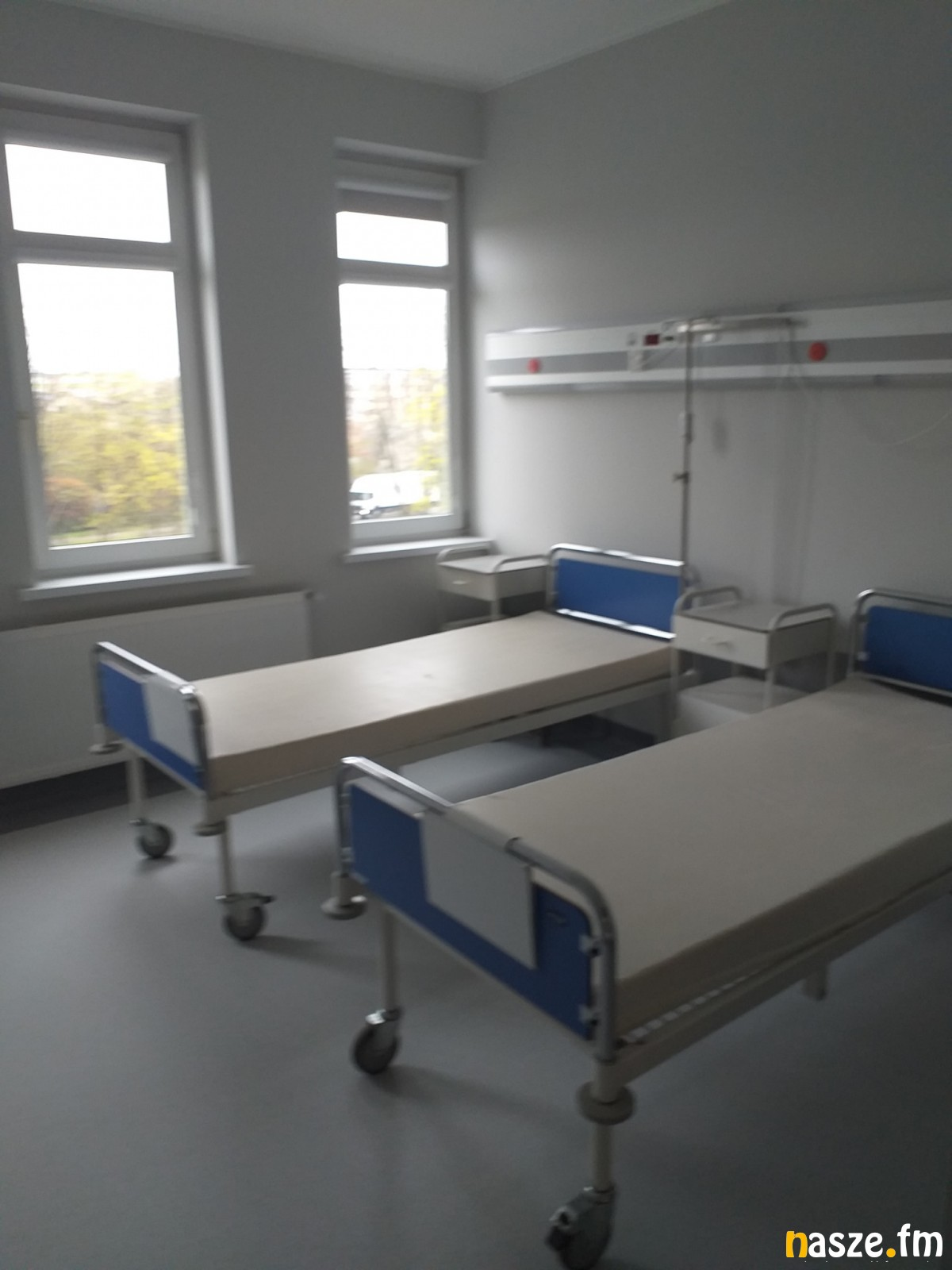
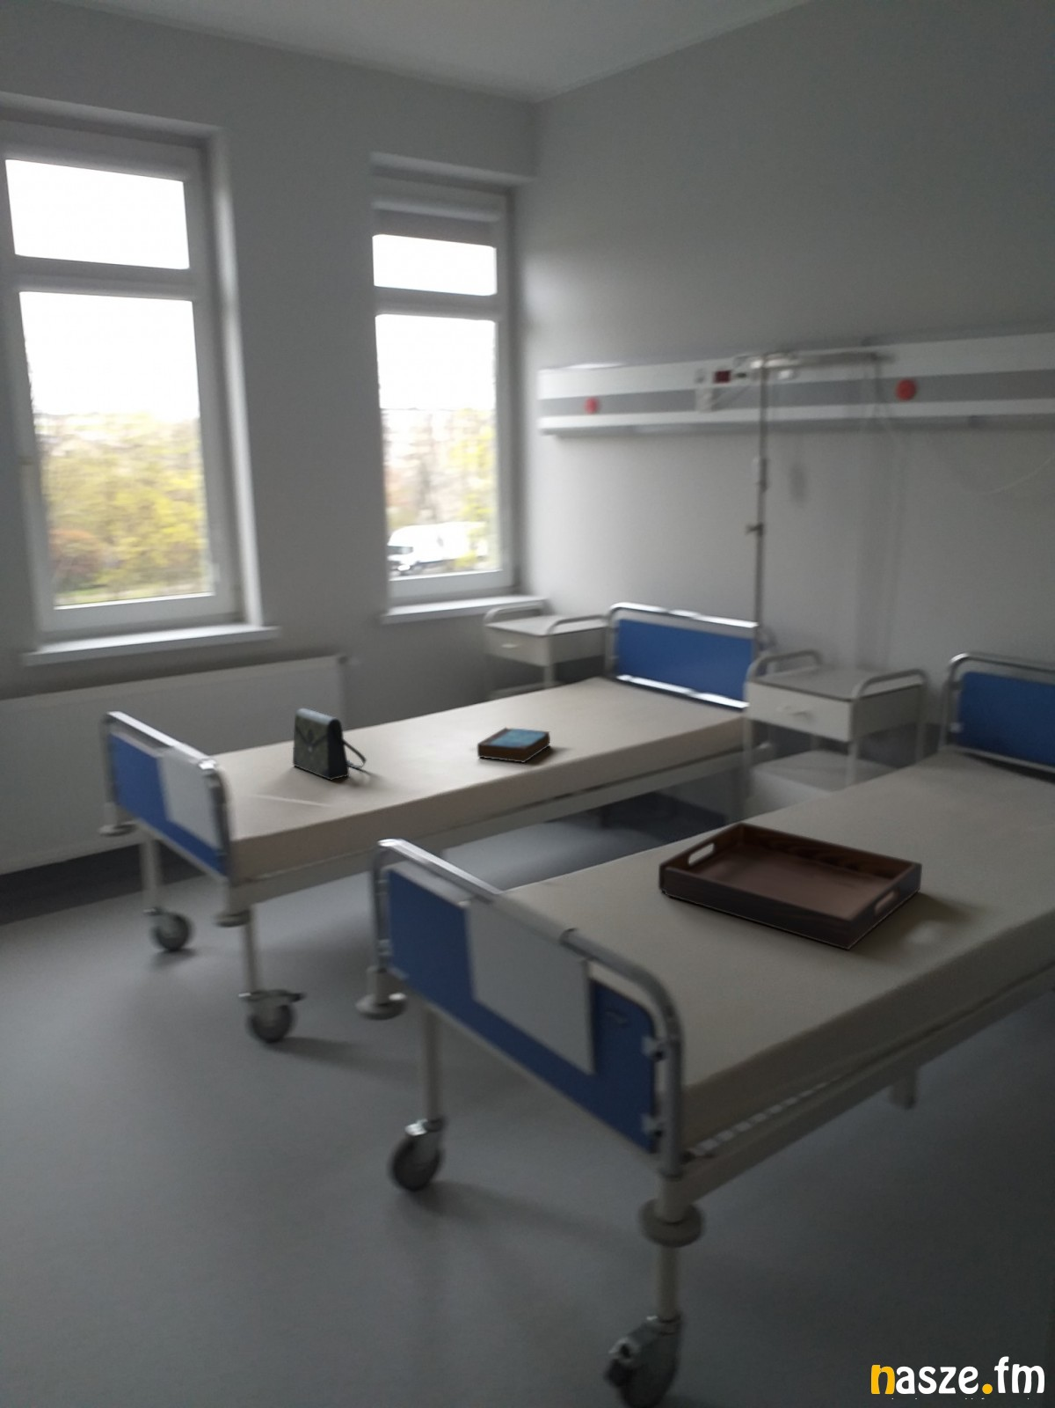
+ book [477,727,551,764]
+ shoulder bag [291,707,368,782]
+ serving tray [657,822,923,950]
